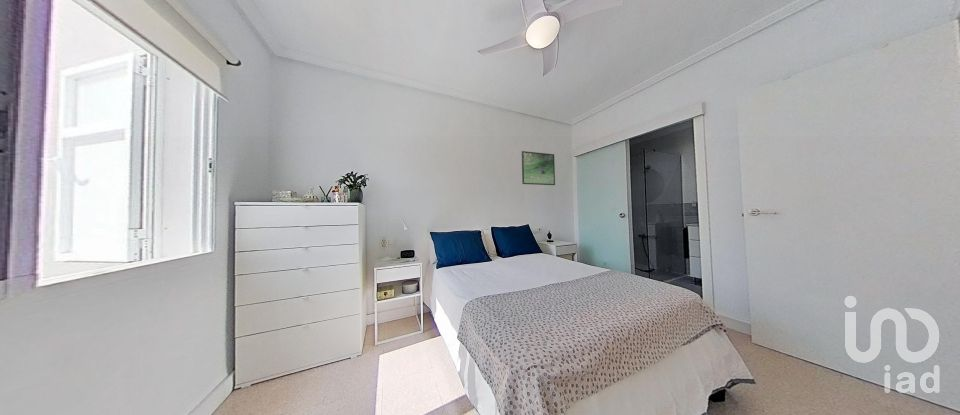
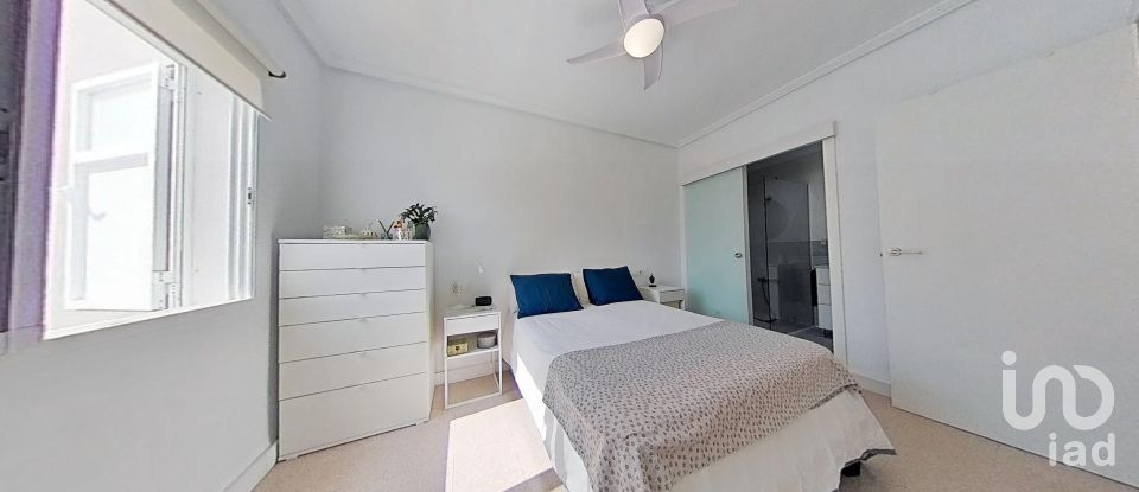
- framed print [521,150,556,186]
